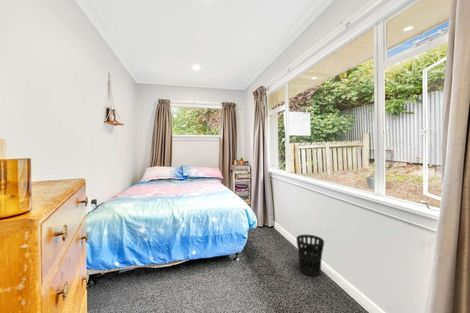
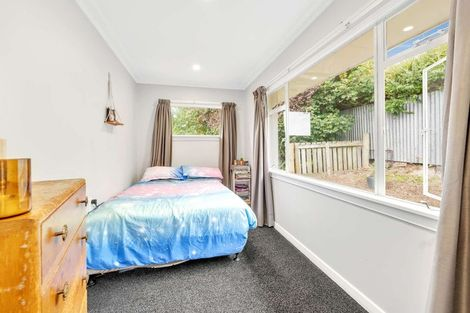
- wastebasket [295,234,325,277]
